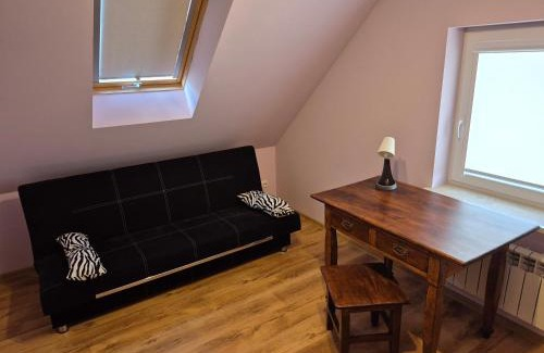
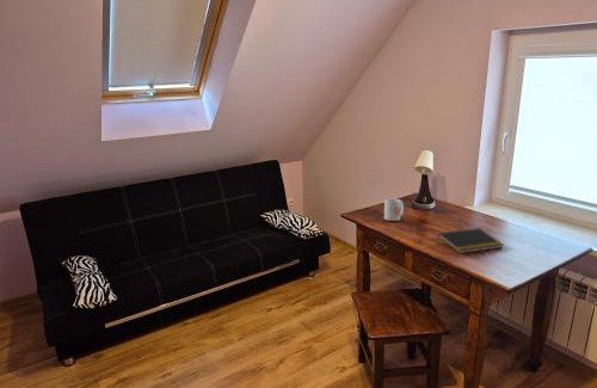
+ mug [383,198,405,222]
+ notepad [436,227,504,254]
